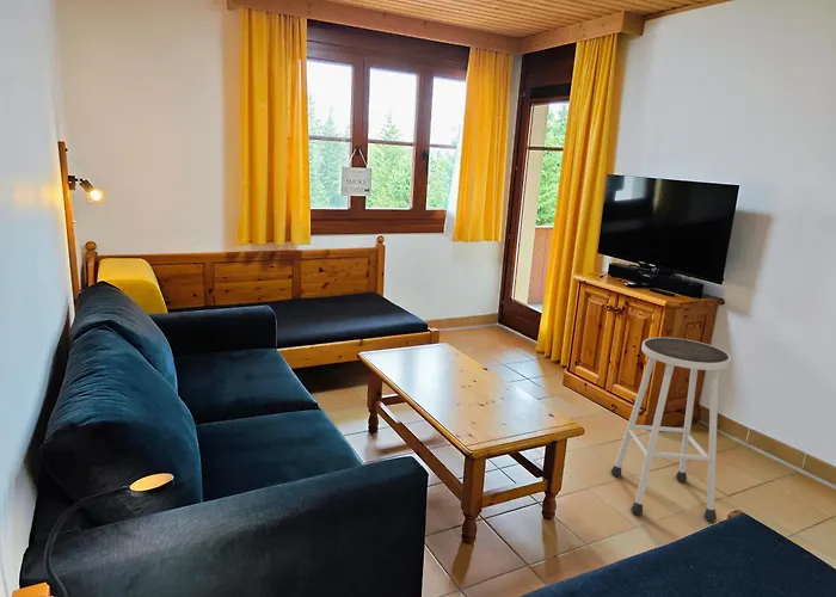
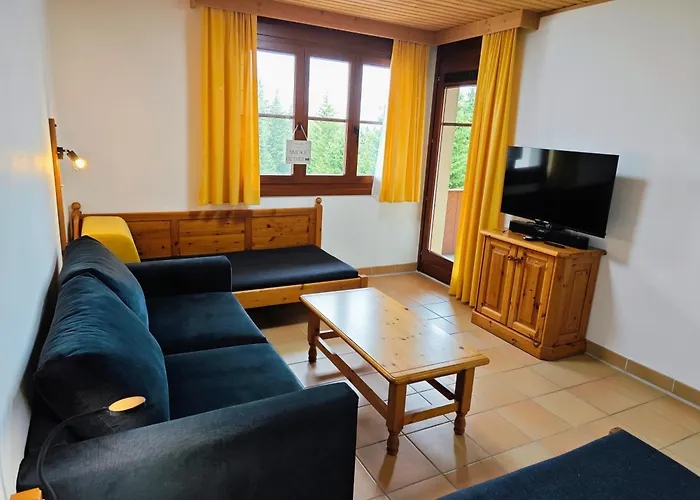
- stool [610,337,732,522]
